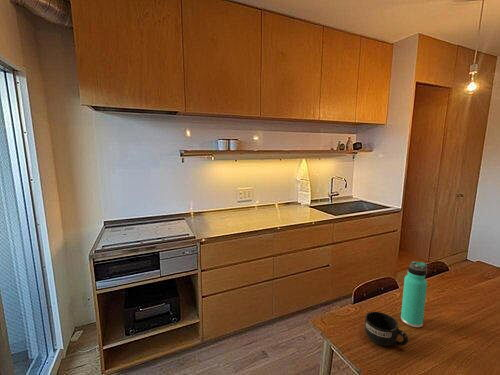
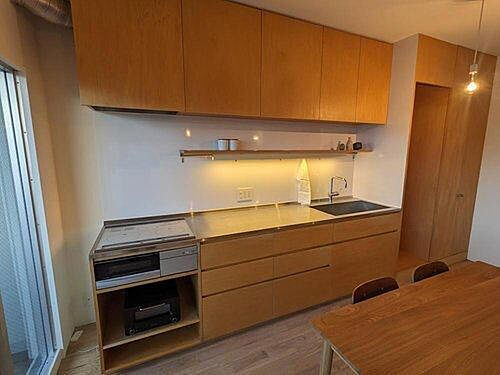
- mug [364,311,409,347]
- thermos bottle [400,260,428,328]
